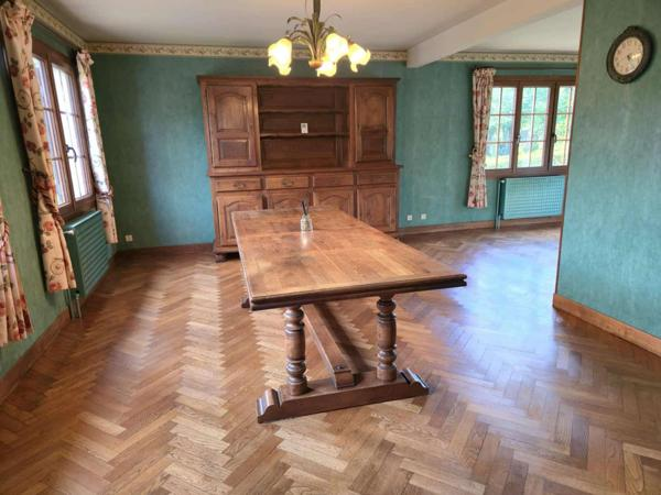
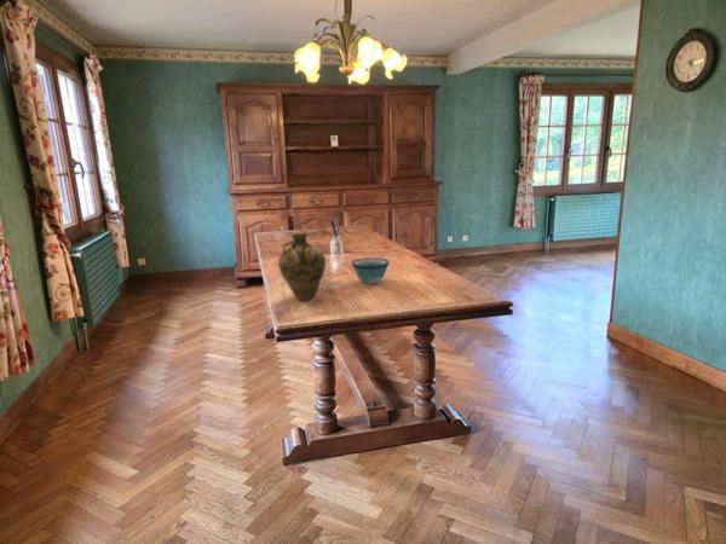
+ jug [277,232,327,301]
+ bowl [351,256,390,284]
